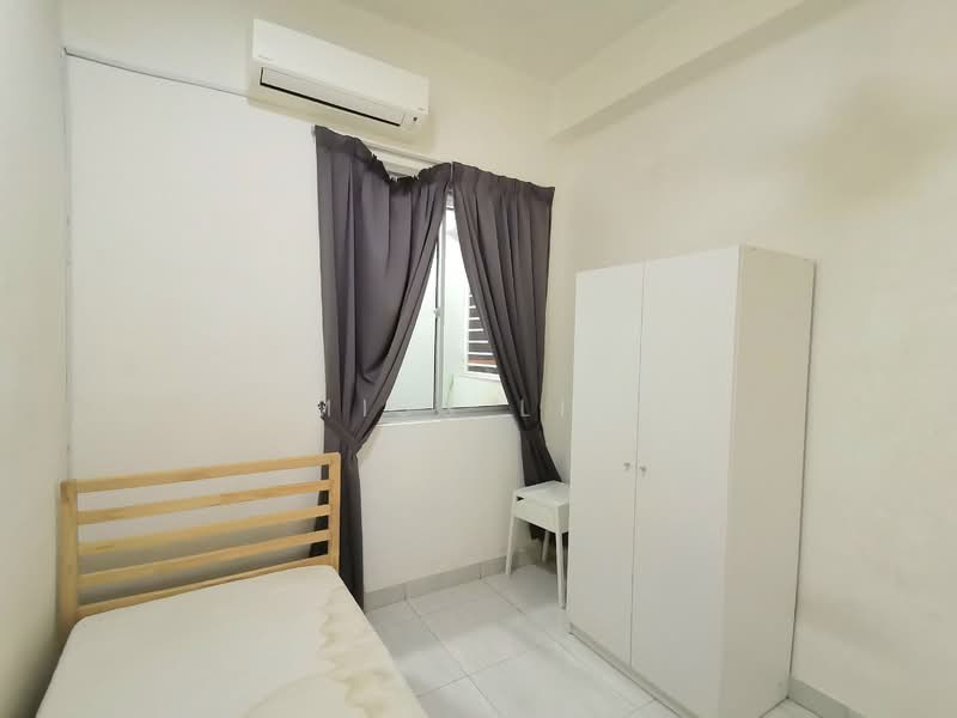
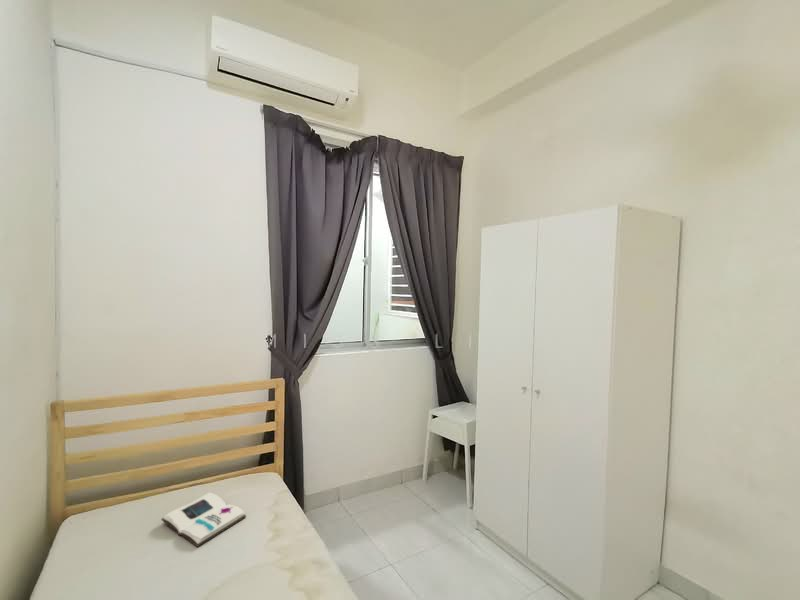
+ book [160,491,247,548]
